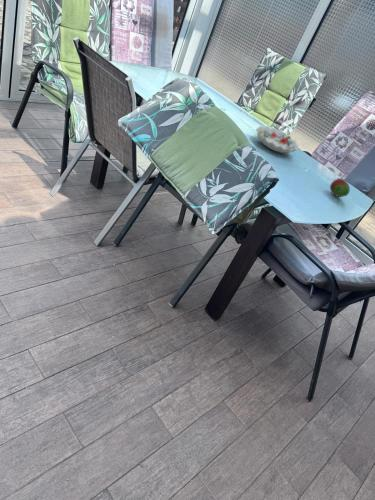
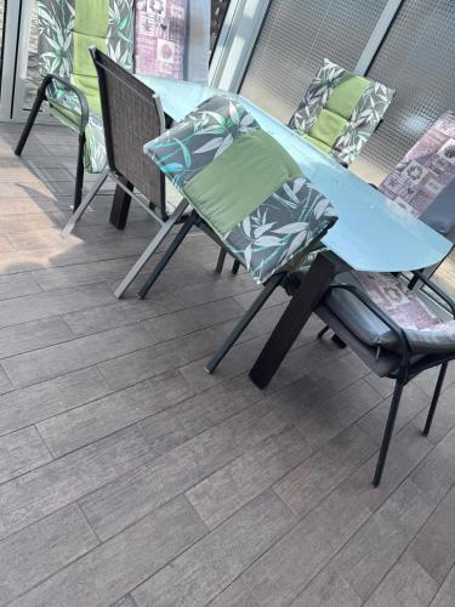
- fruit [329,177,351,198]
- decorative bowl [255,125,299,154]
